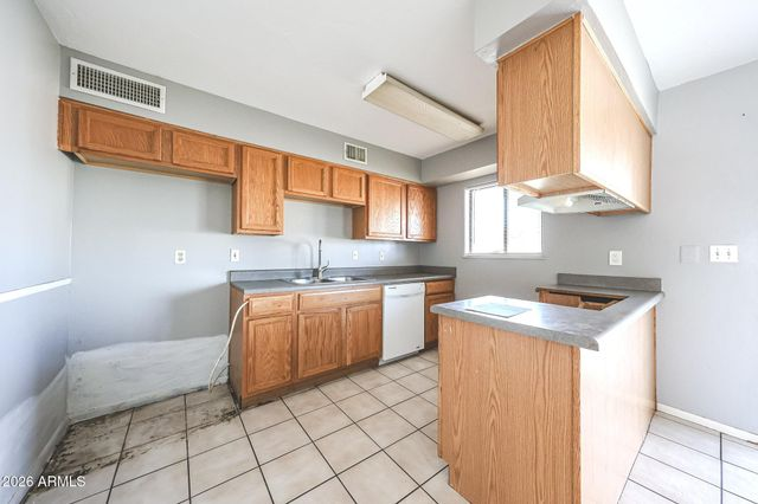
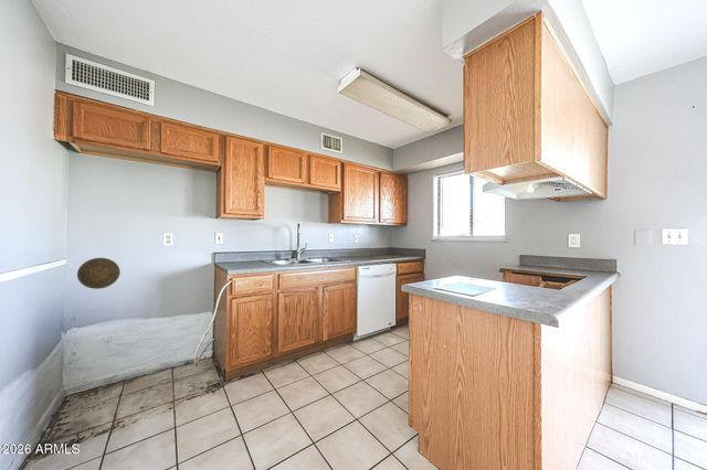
+ decorative plate [76,257,122,290]
